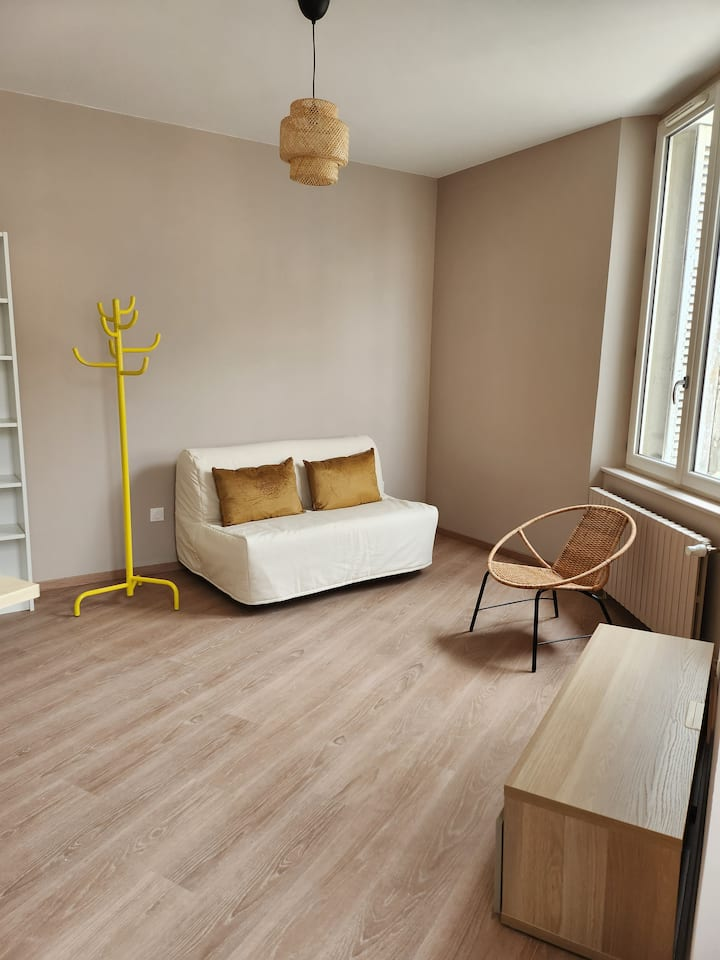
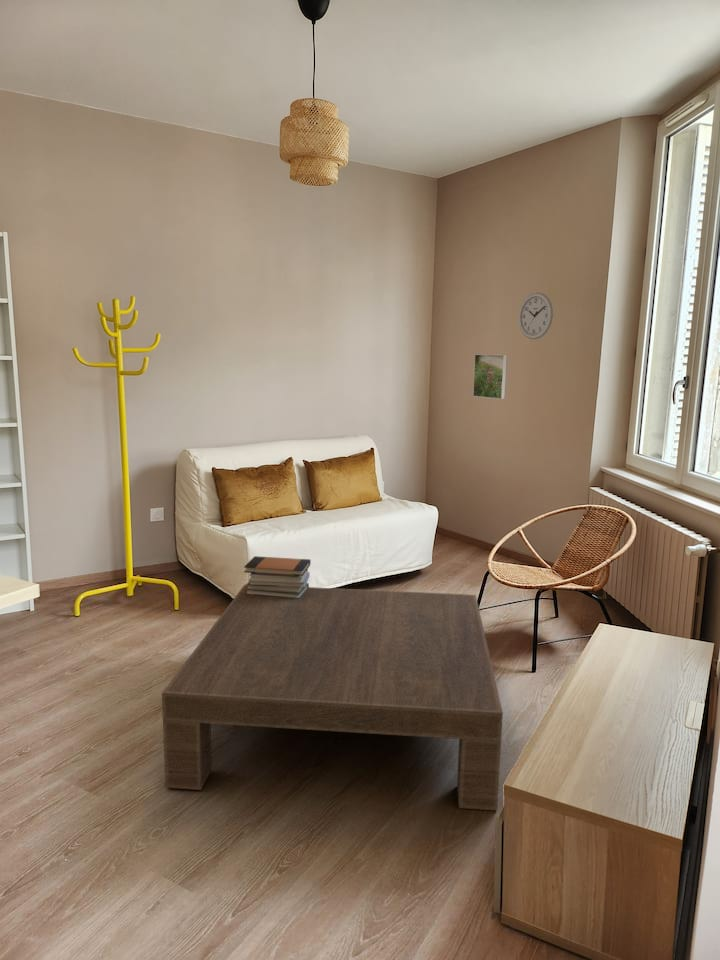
+ wall clock [518,292,554,340]
+ book stack [243,555,312,599]
+ coffee table [161,583,504,812]
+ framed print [472,353,508,400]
